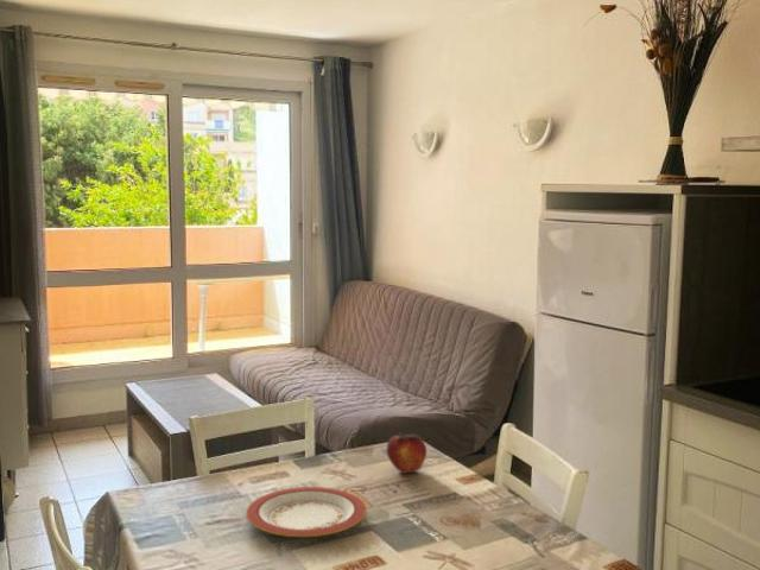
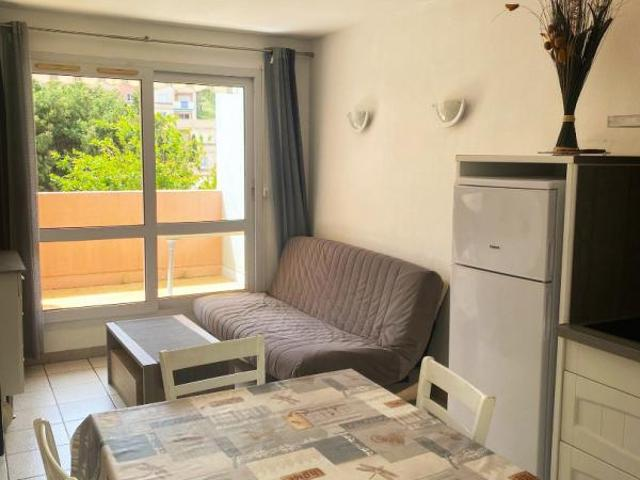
- fruit [386,432,428,475]
- plate [245,486,368,538]
